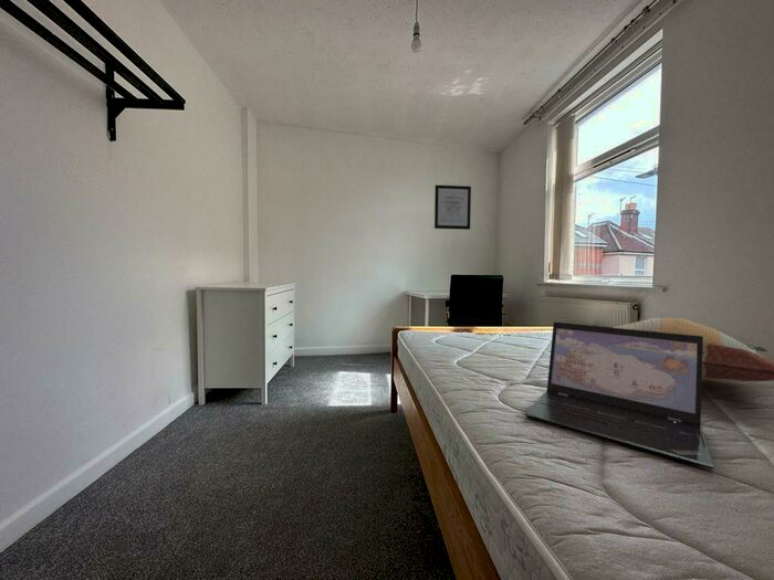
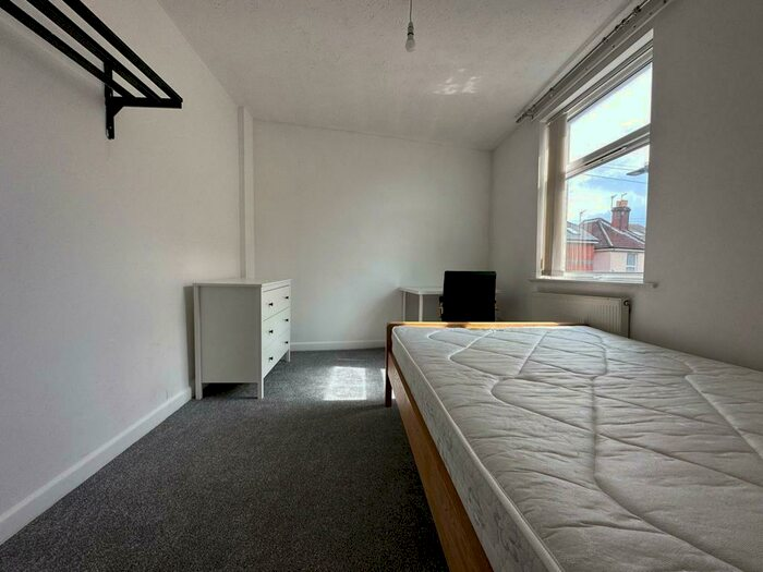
- laptop [523,320,715,470]
- decorative pillow [611,317,774,383]
- wall art [433,183,472,231]
